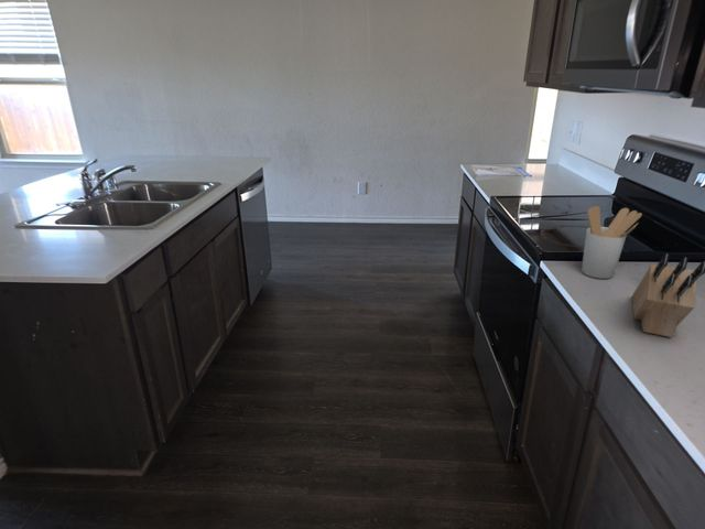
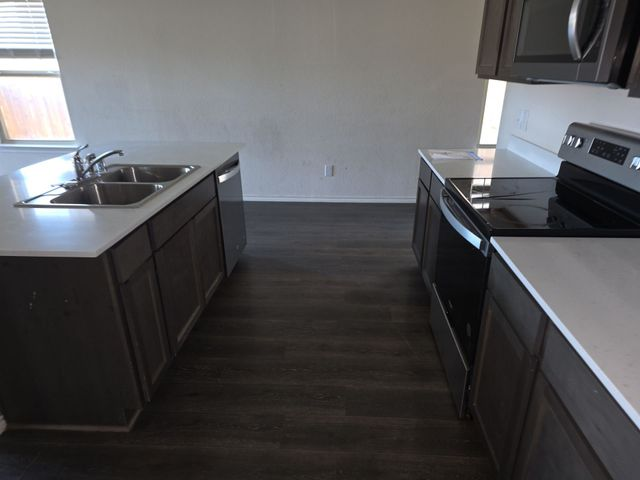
- knife block [631,252,705,338]
- utensil holder [581,205,643,280]
